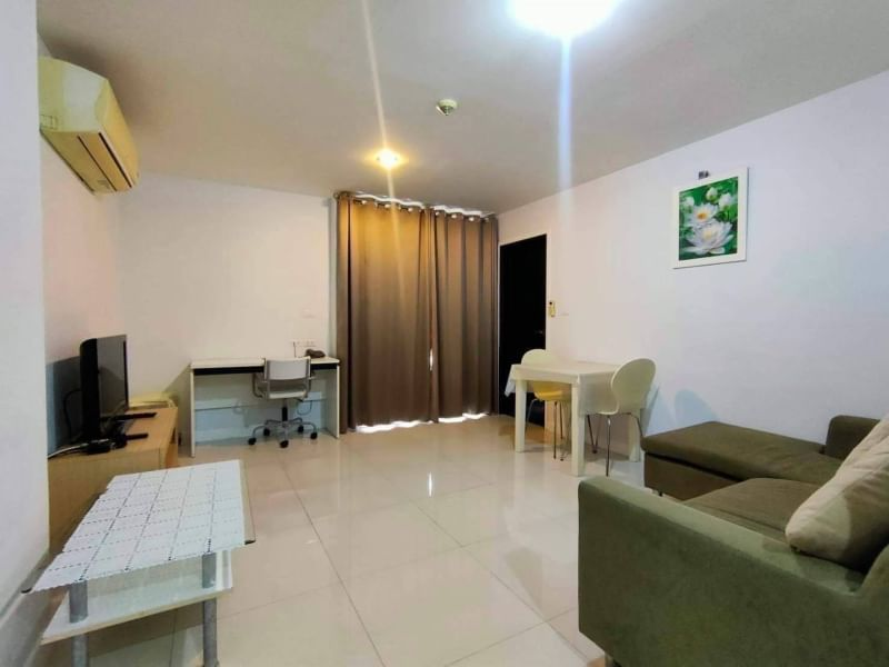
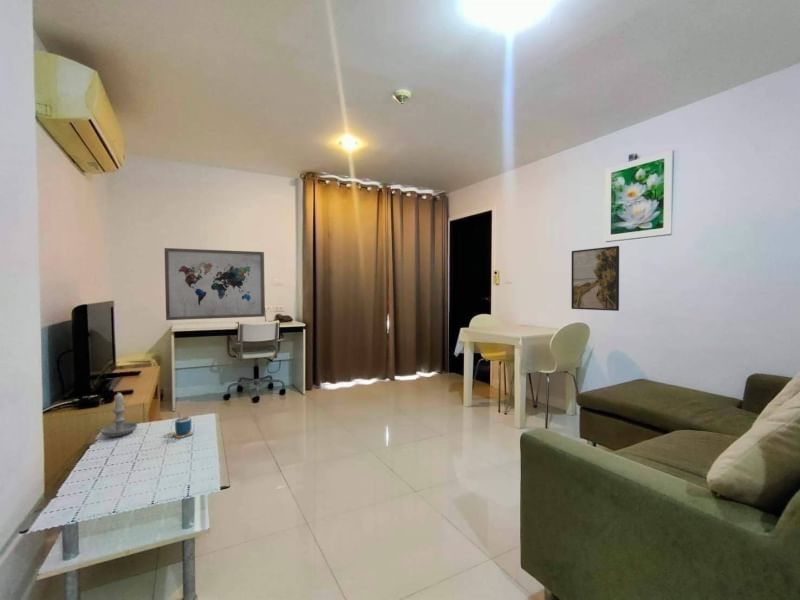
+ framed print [570,245,620,312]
+ wall art [163,247,266,321]
+ candle [100,392,138,438]
+ cup [172,410,194,439]
